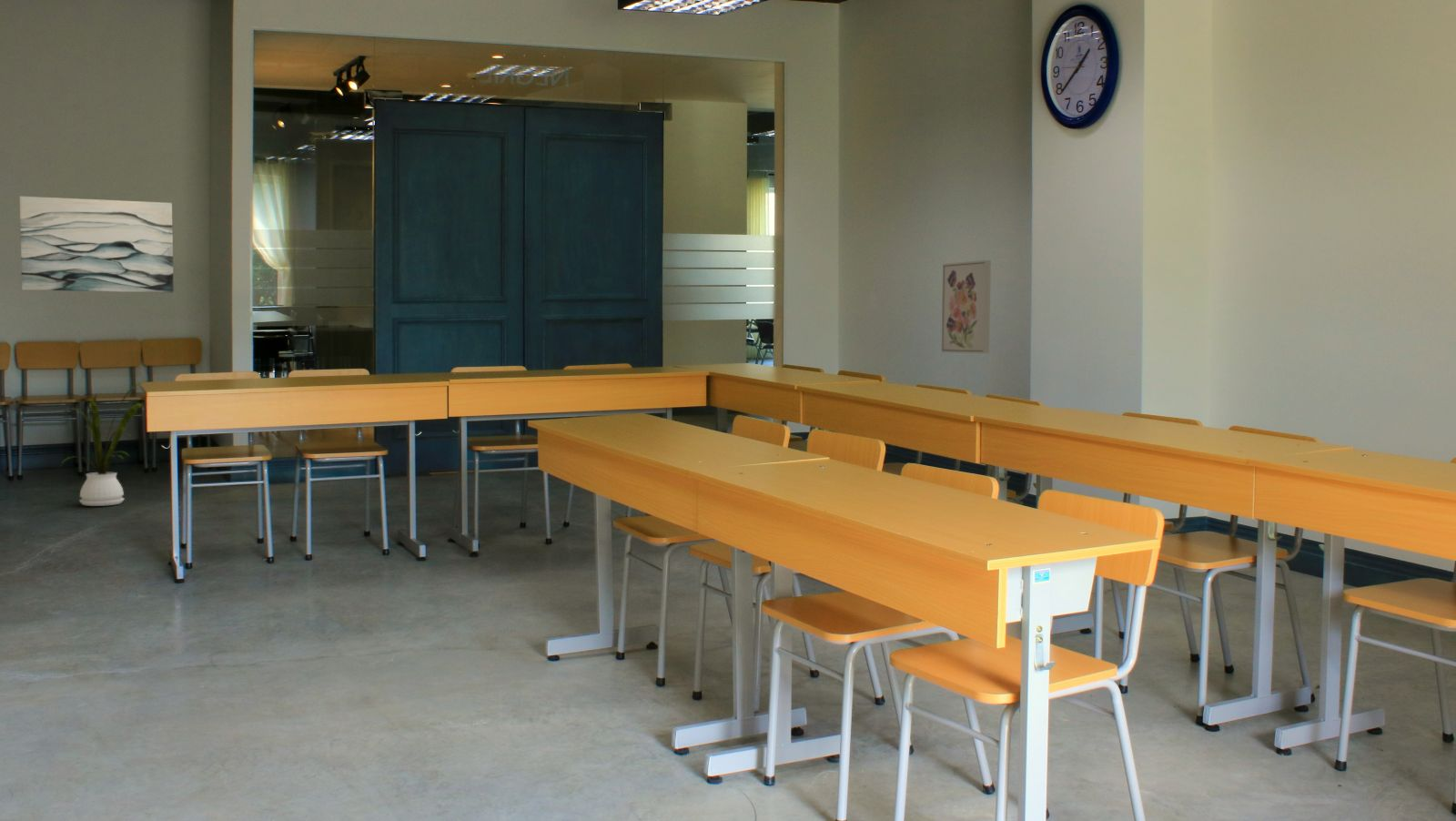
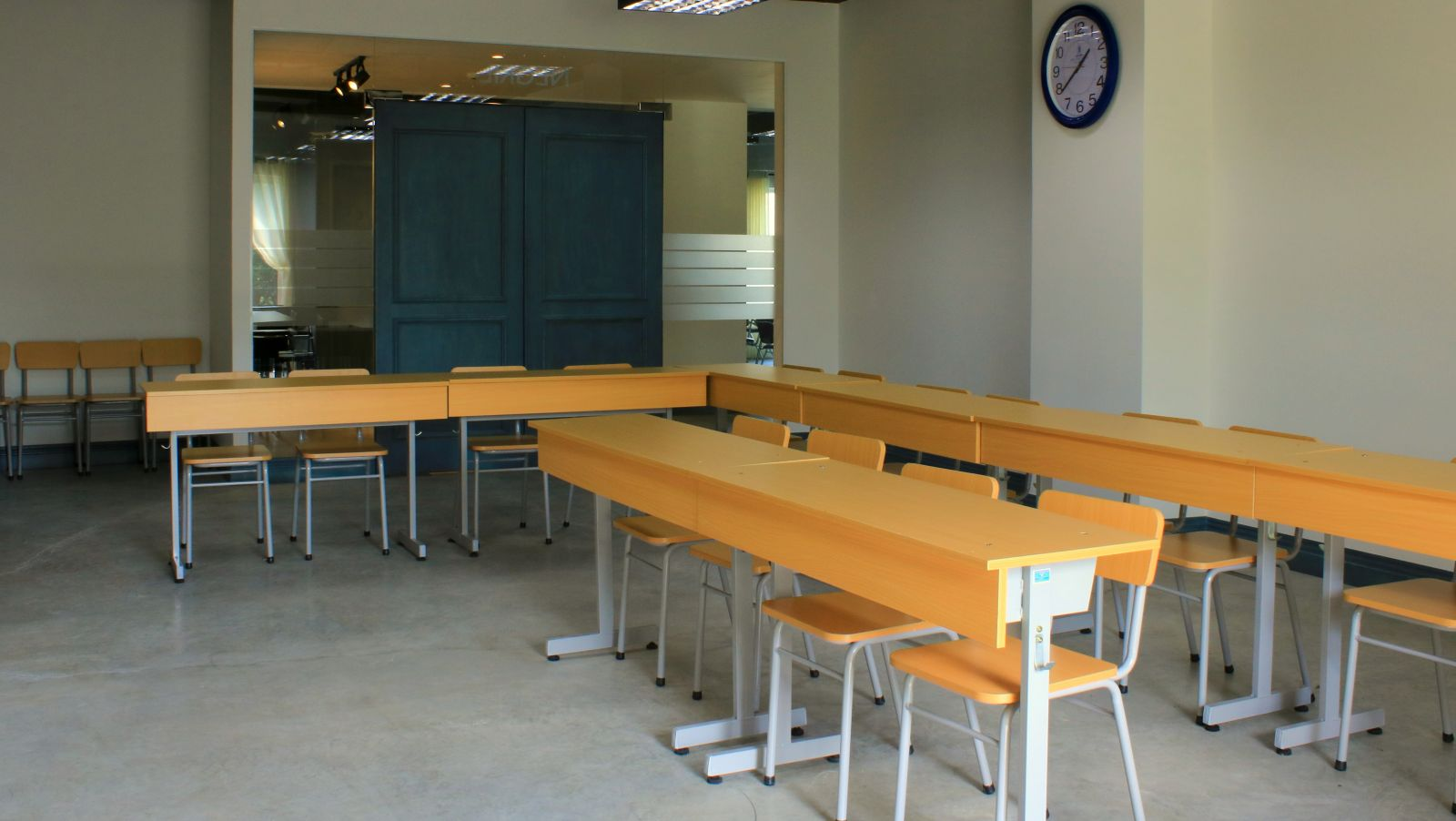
- wall art [941,259,992,354]
- wall art [19,196,175,294]
- house plant [60,380,149,507]
